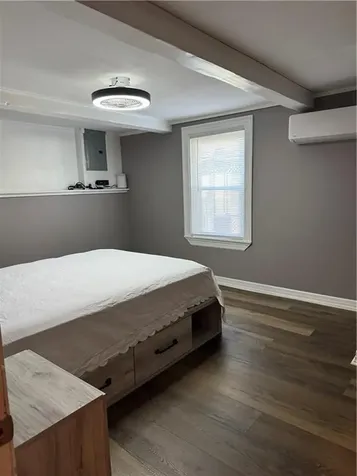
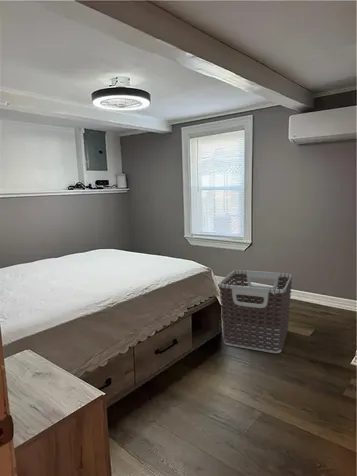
+ clothes hamper [218,269,293,354]
